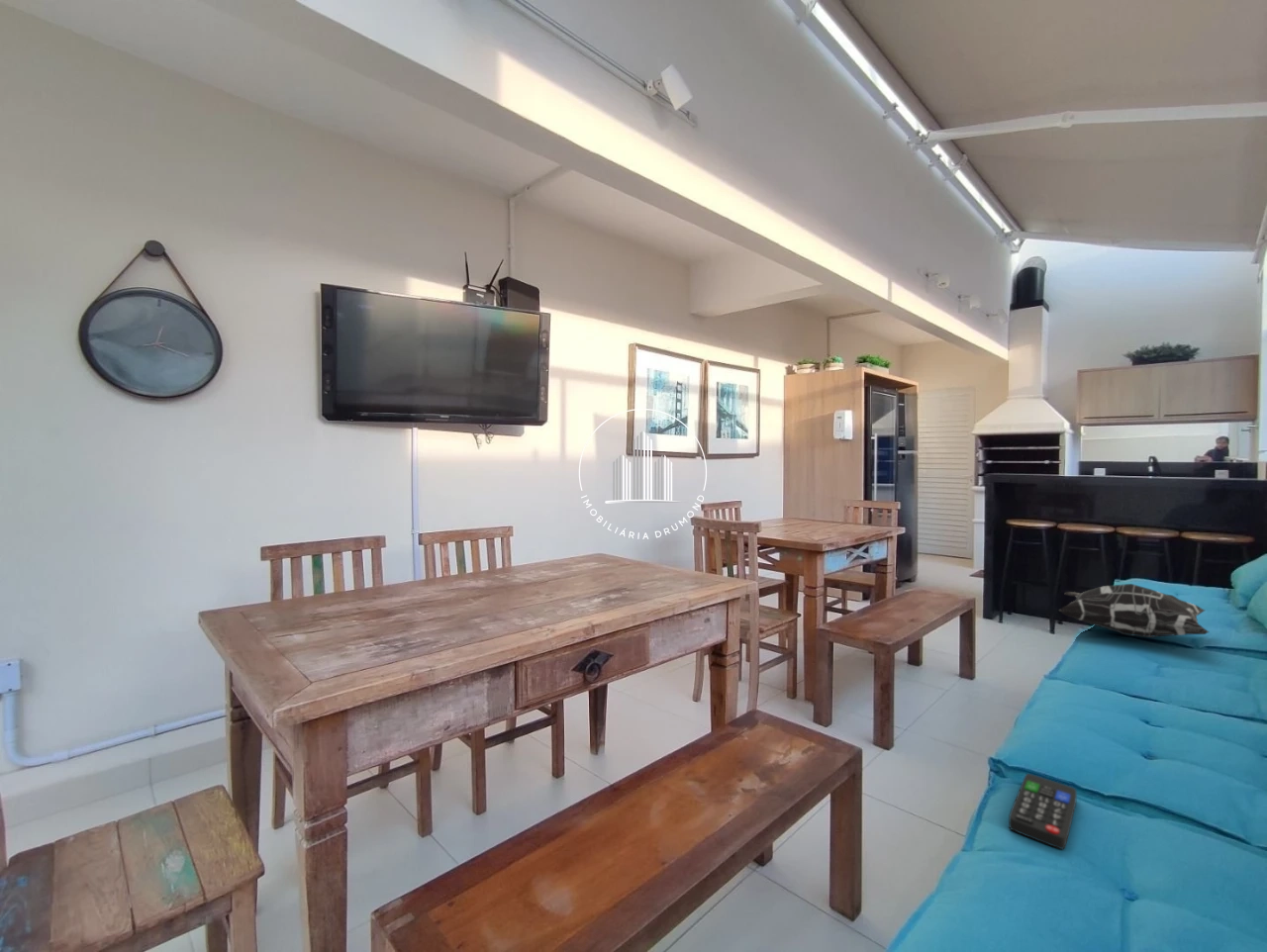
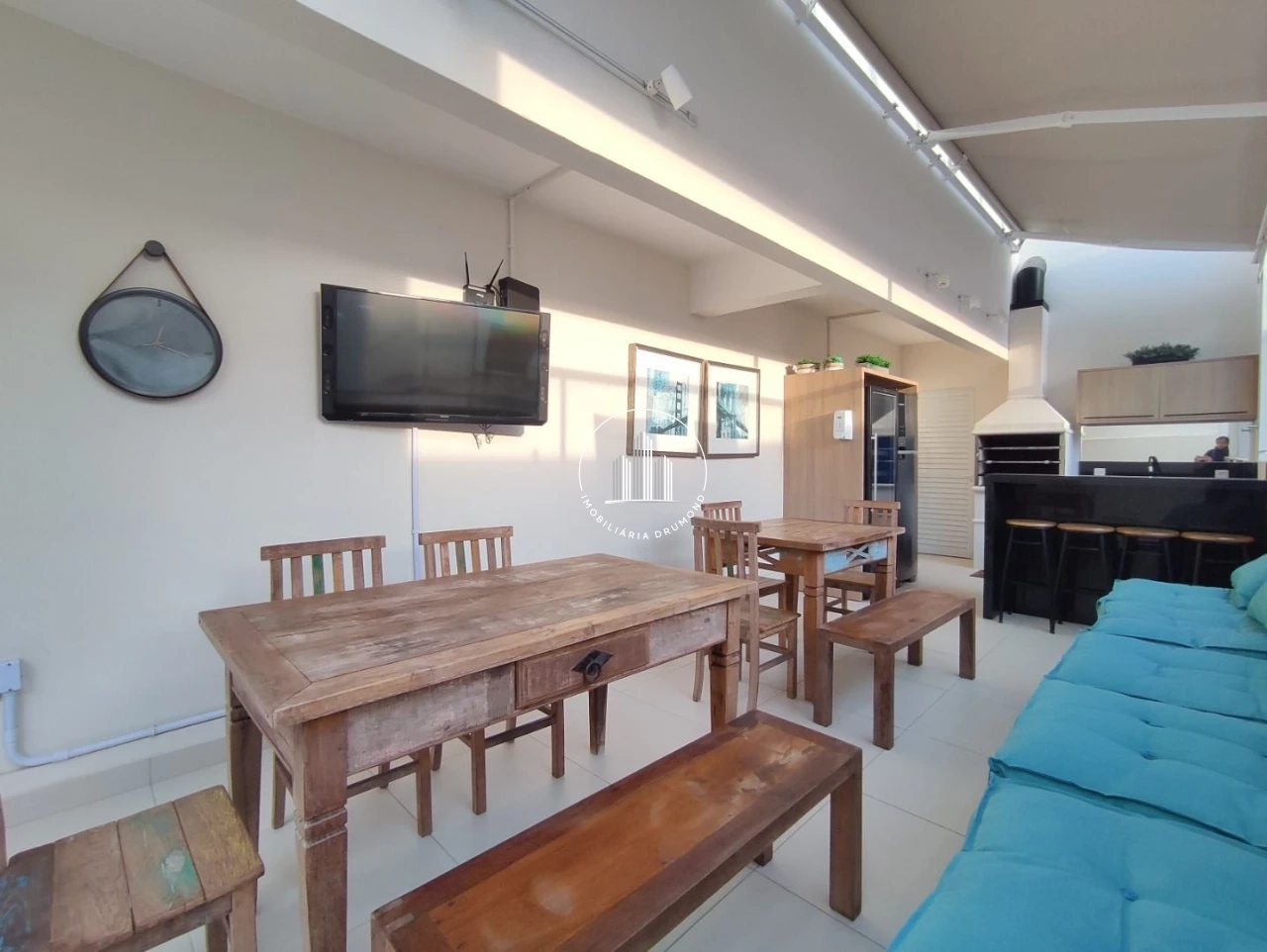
- remote control [1008,773,1078,850]
- decorative pillow [1058,583,1211,638]
